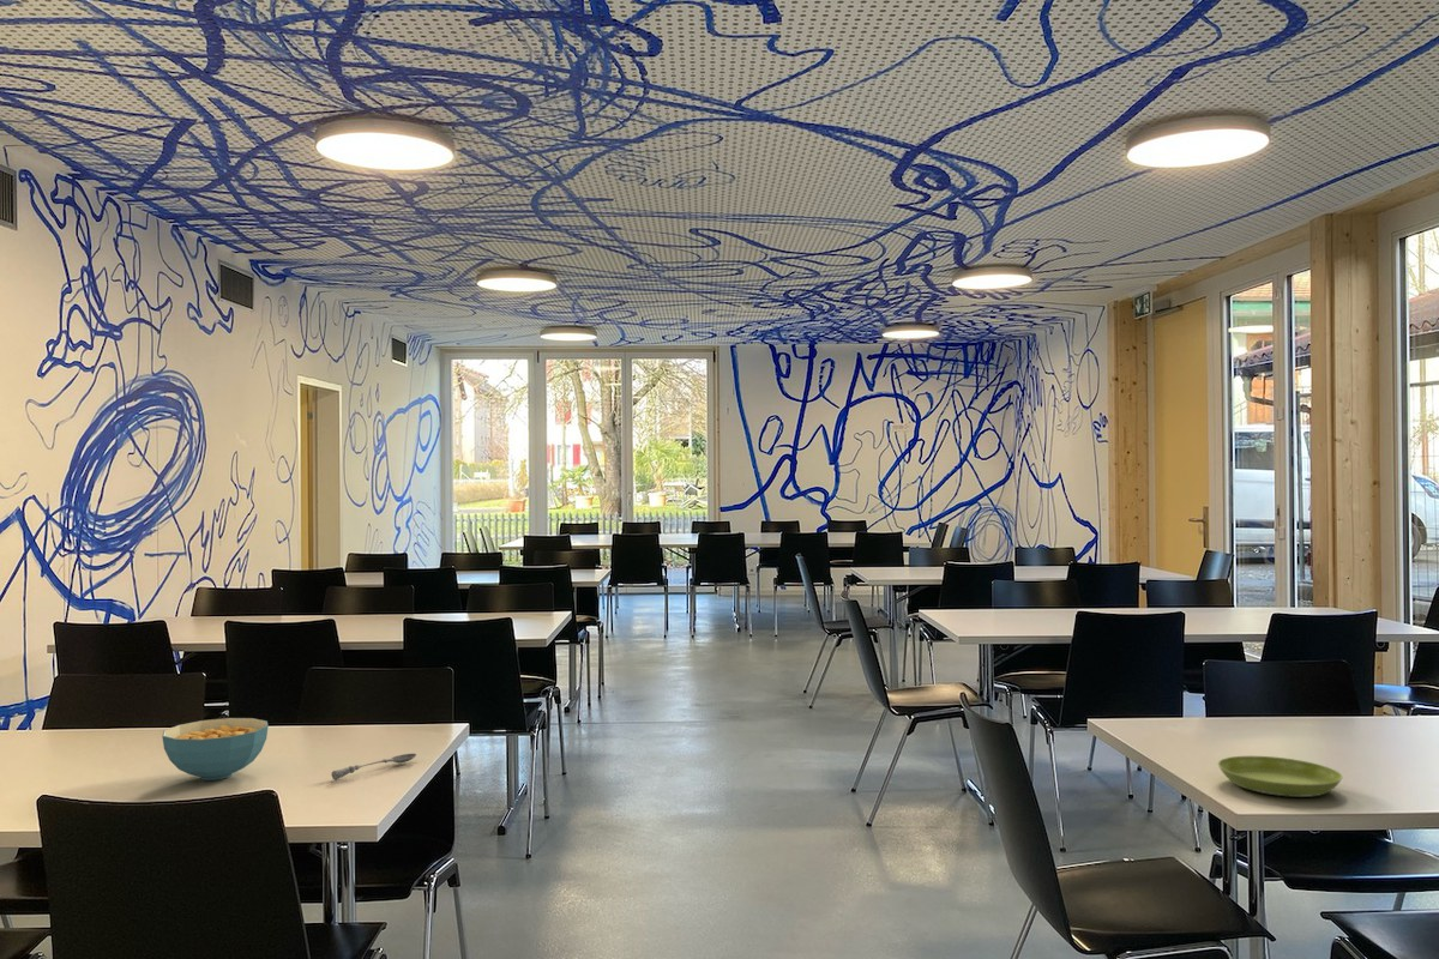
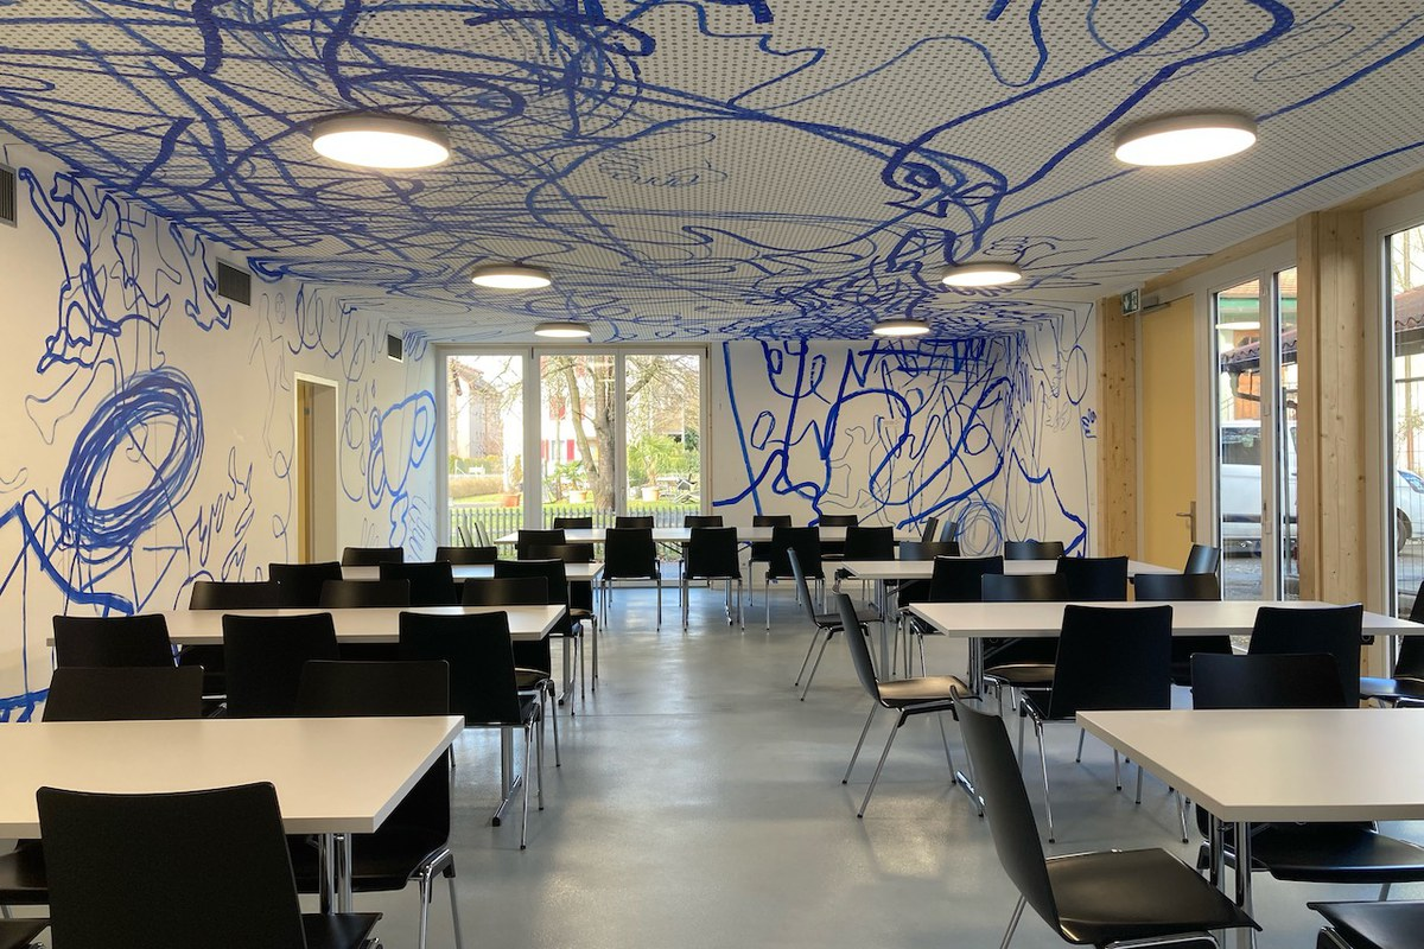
- cereal bowl [161,717,270,782]
- saucer [1217,755,1343,798]
- soupspoon [331,753,417,782]
